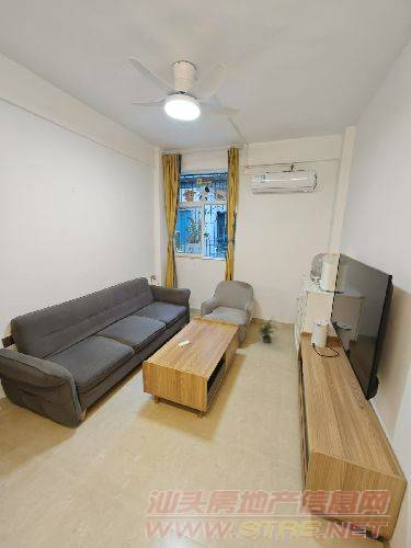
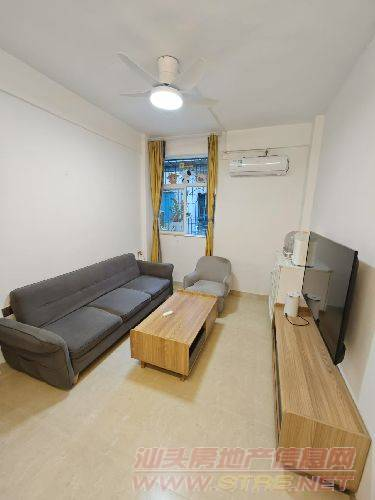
- potted plant [254,316,282,344]
